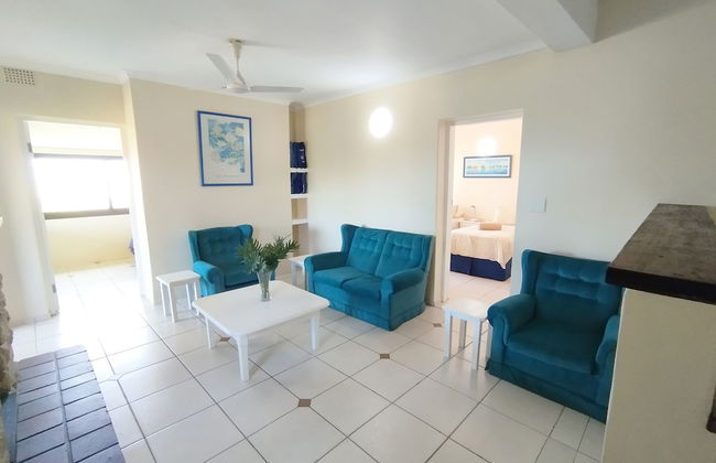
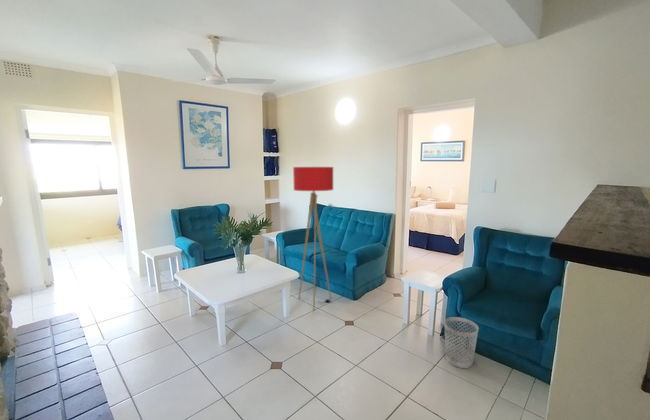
+ wastebasket [443,316,480,369]
+ floor lamp [292,166,334,312]
